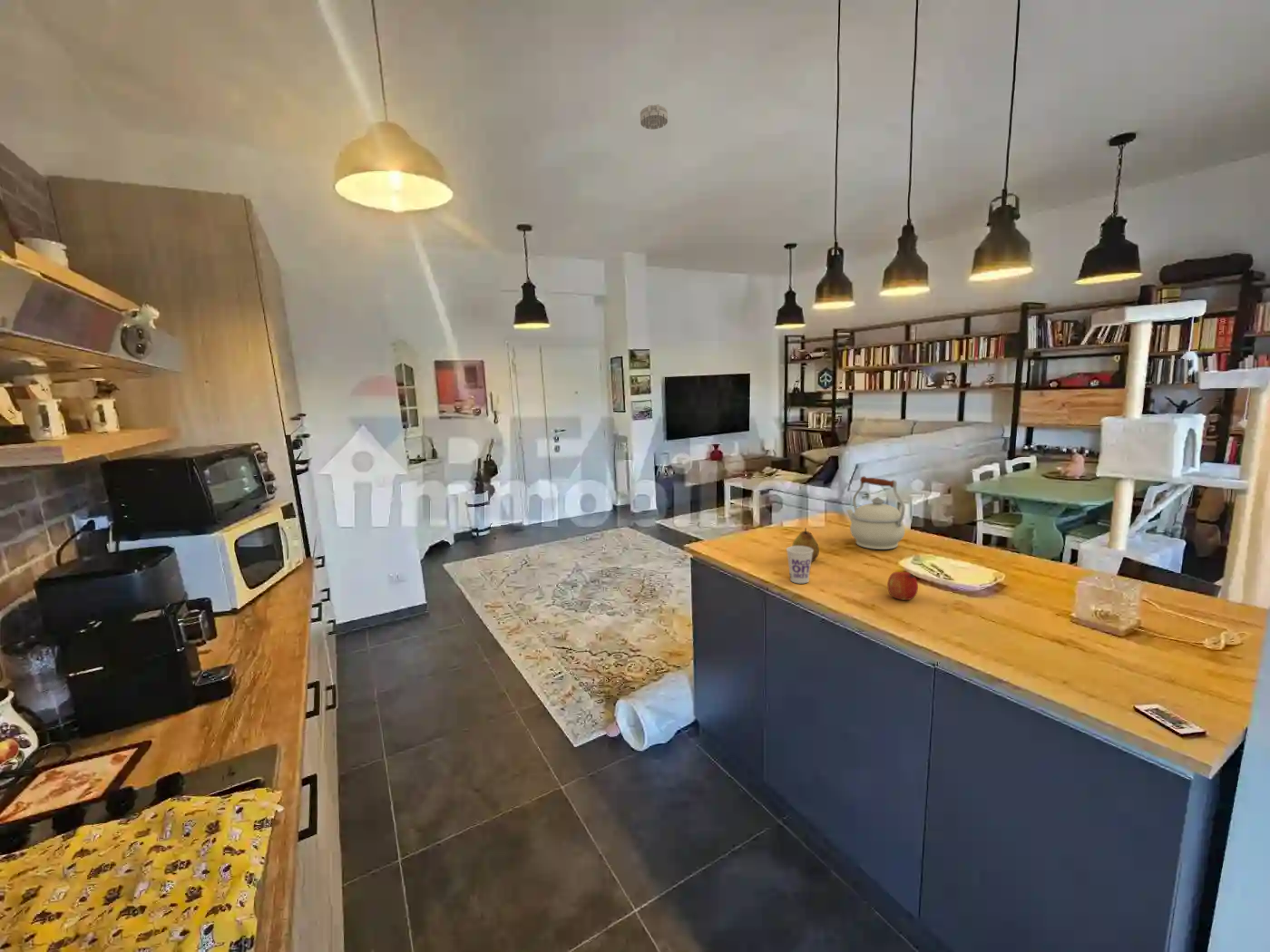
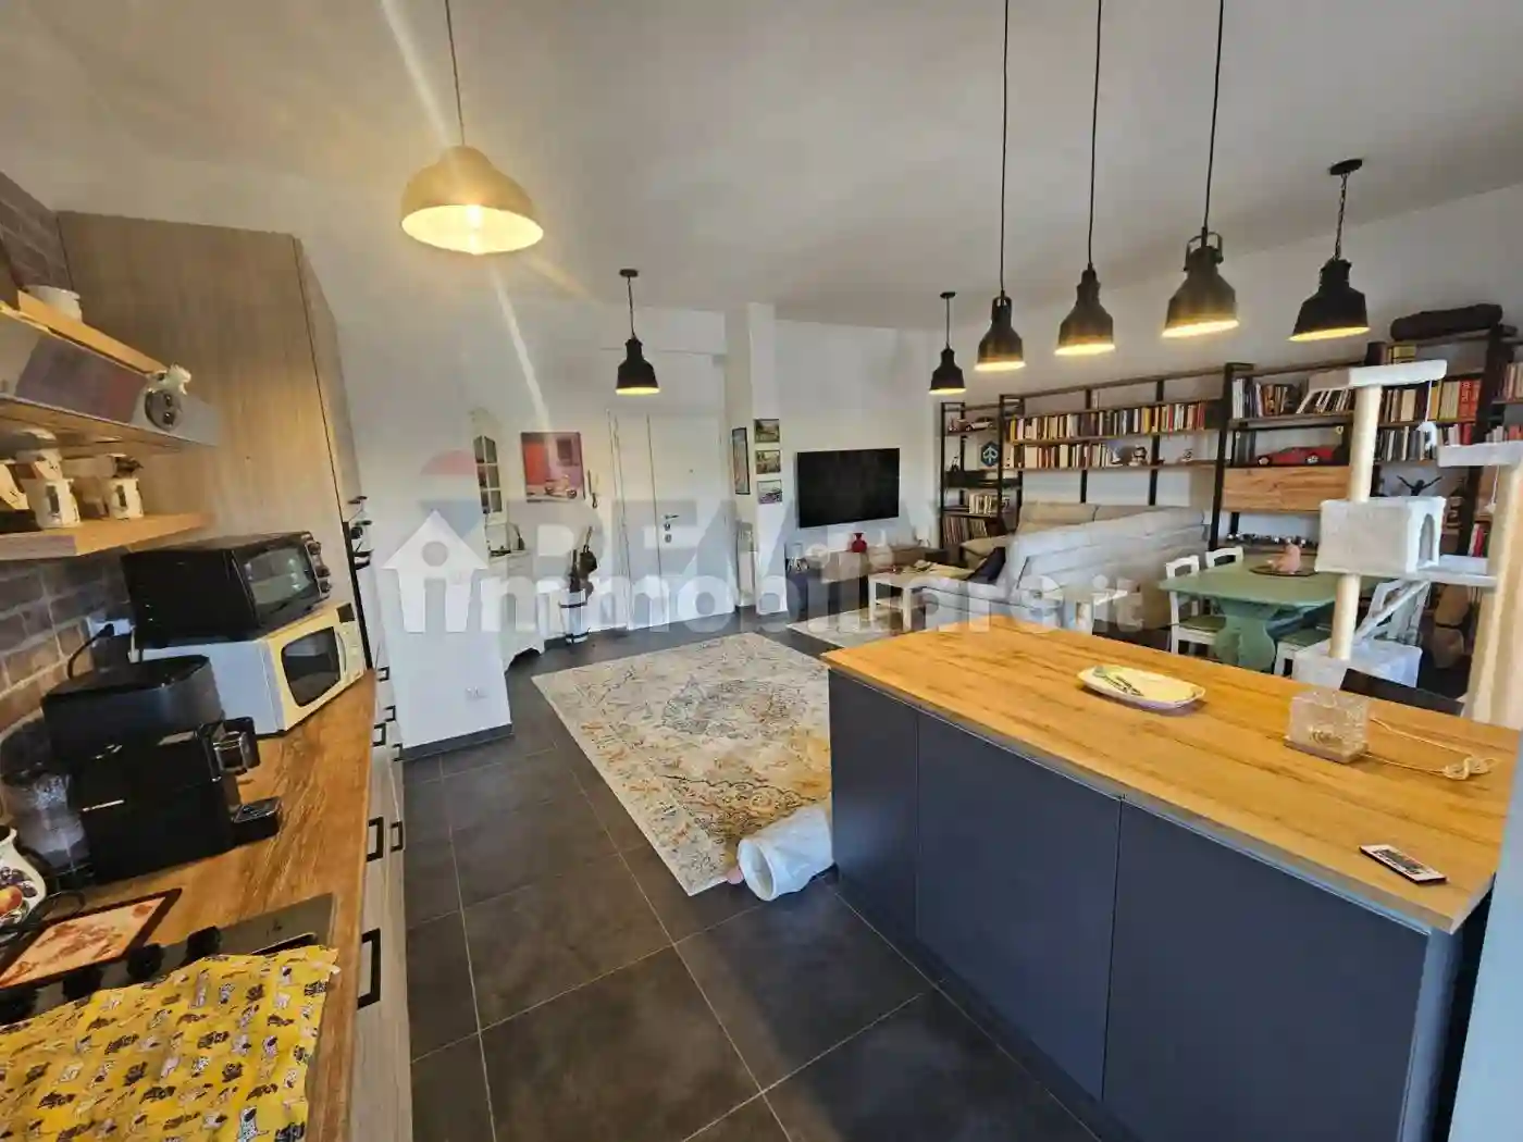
- smoke detector [640,103,669,131]
- fruit [791,528,820,562]
- kettle [845,475,906,550]
- cup [786,546,813,584]
- fruit [886,571,919,601]
